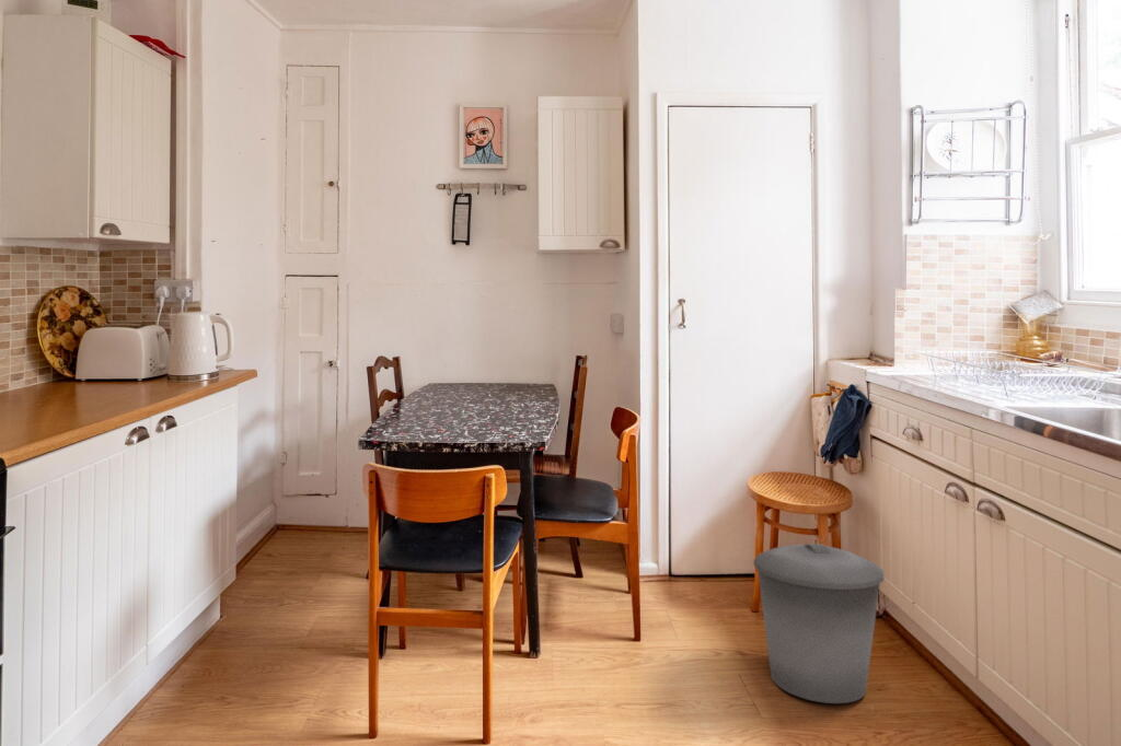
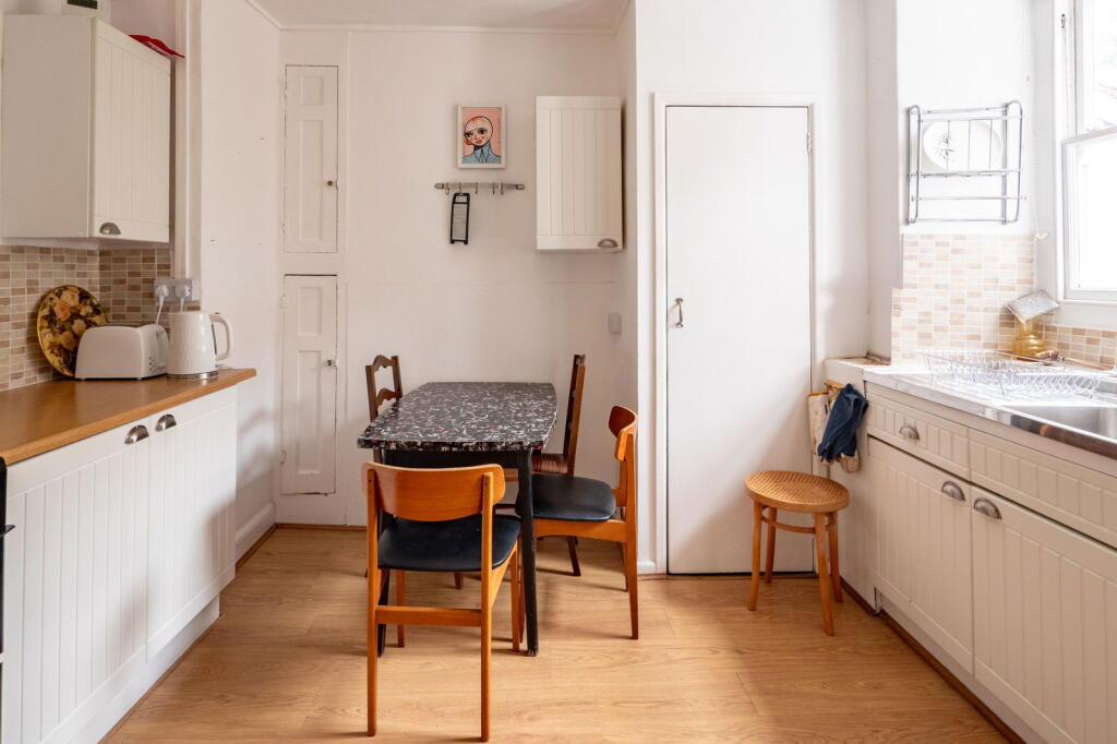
- trash can [753,543,885,704]
